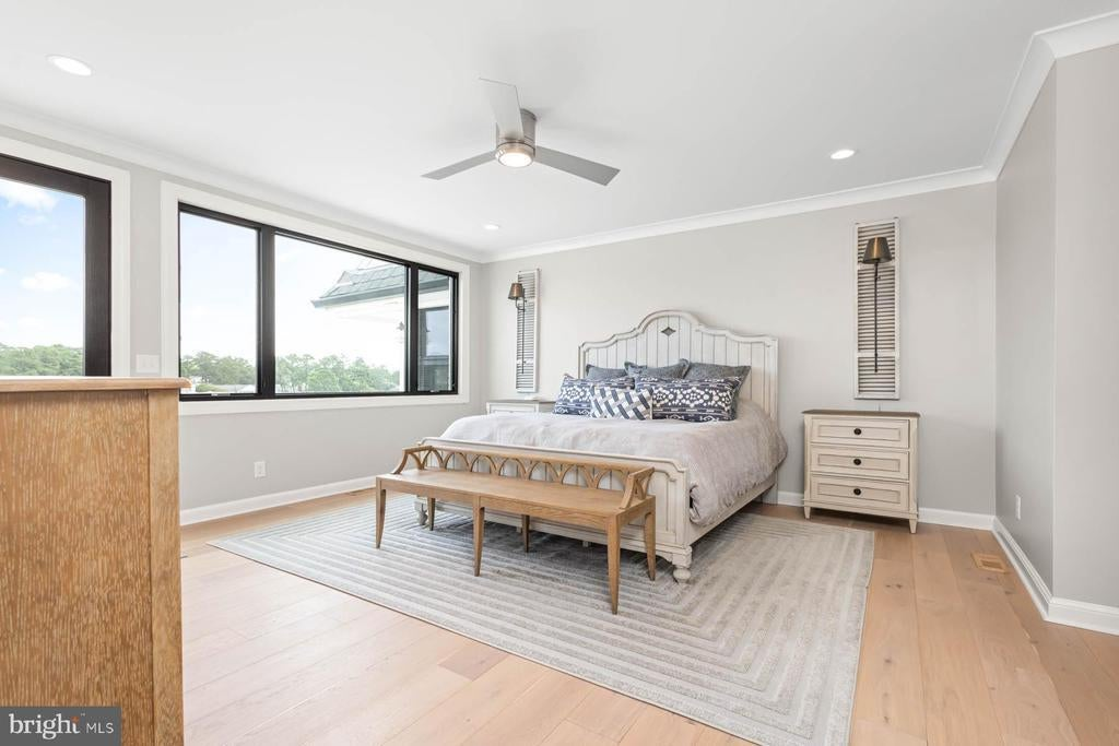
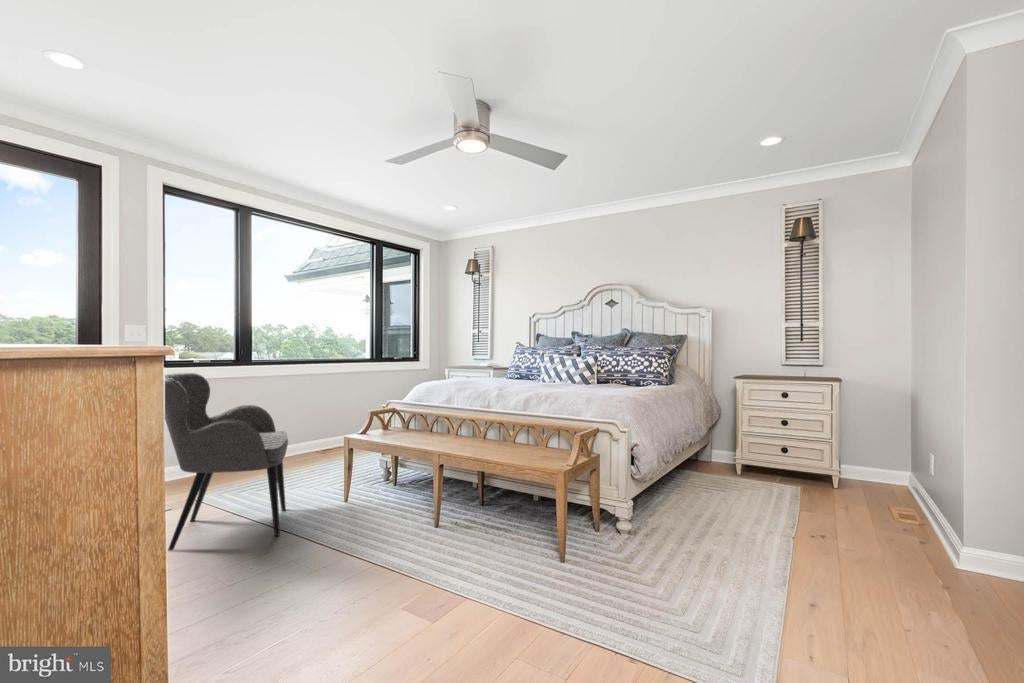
+ armchair [164,372,289,552]
